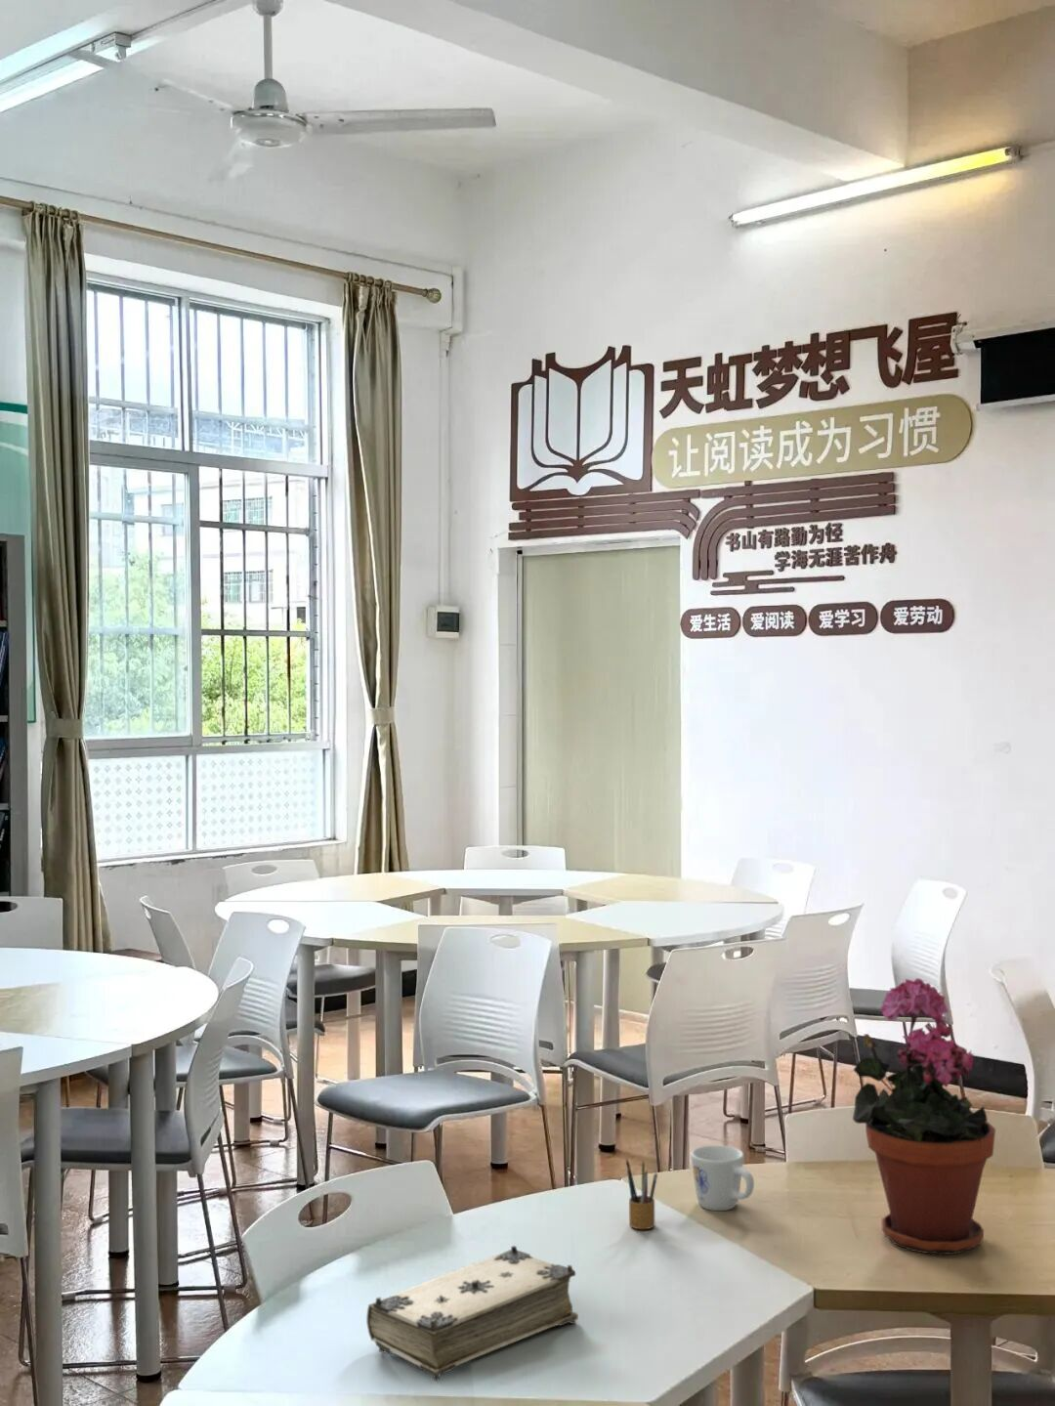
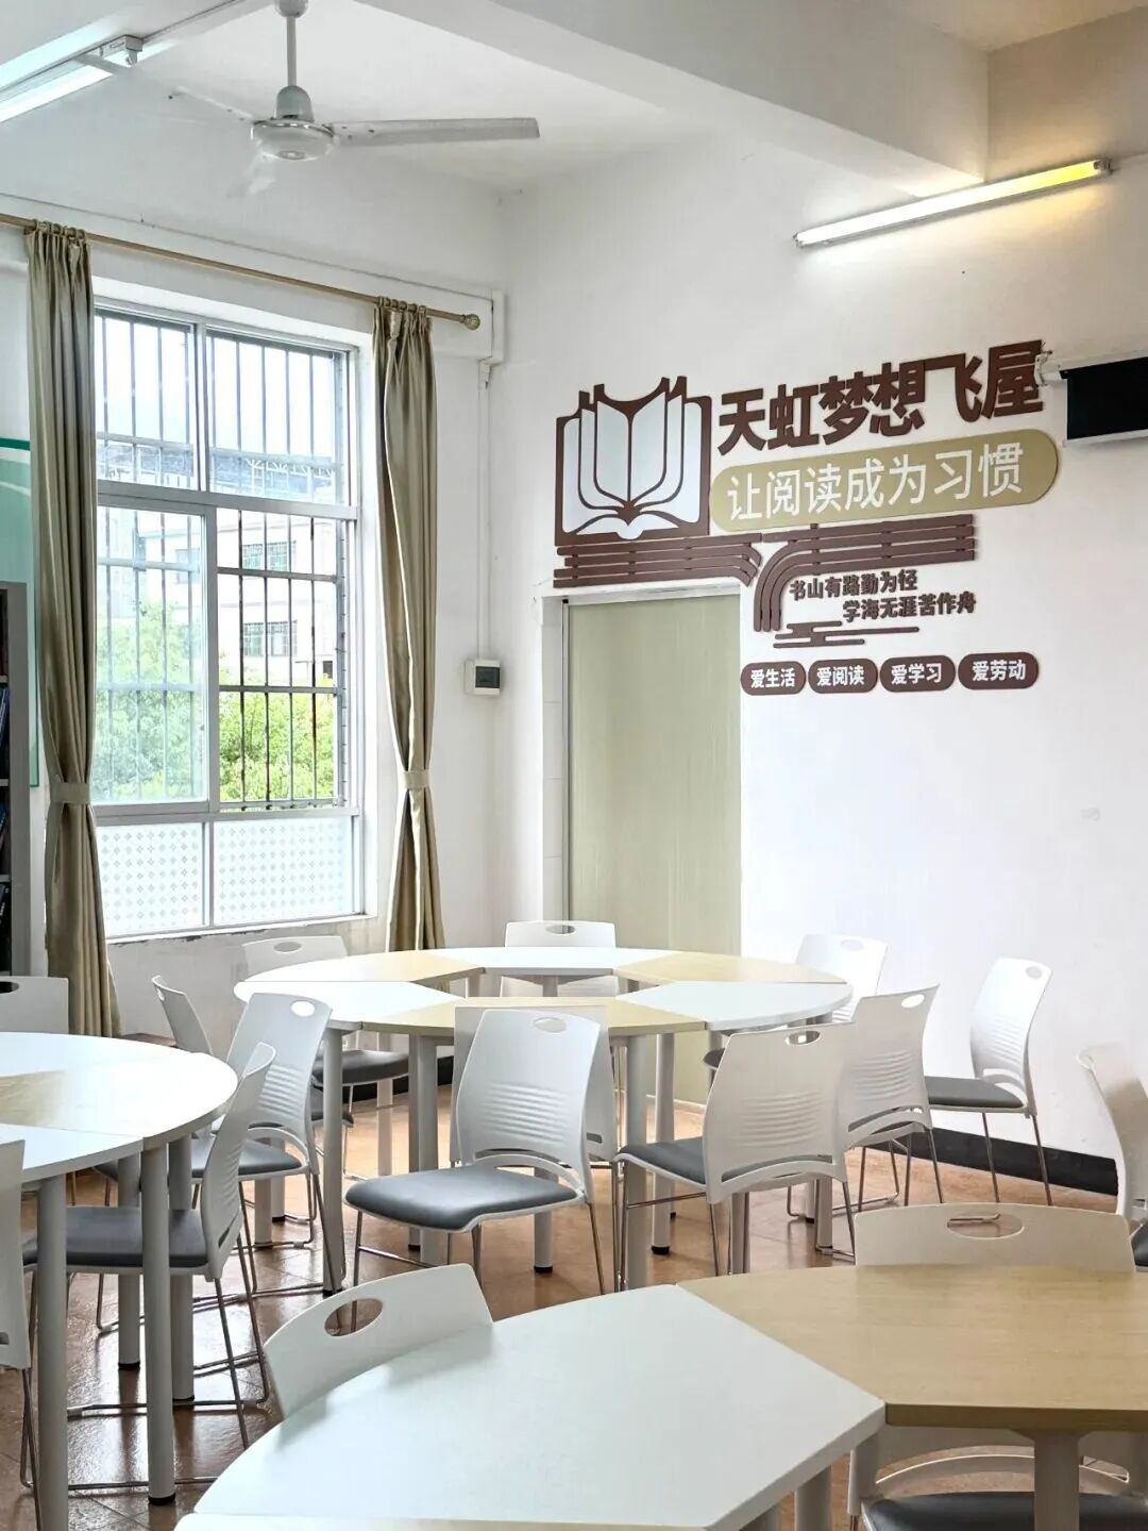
- pencil box [625,1157,658,1230]
- potted plant [852,977,996,1255]
- mug [689,1145,755,1212]
- book [366,1244,580,1382]
